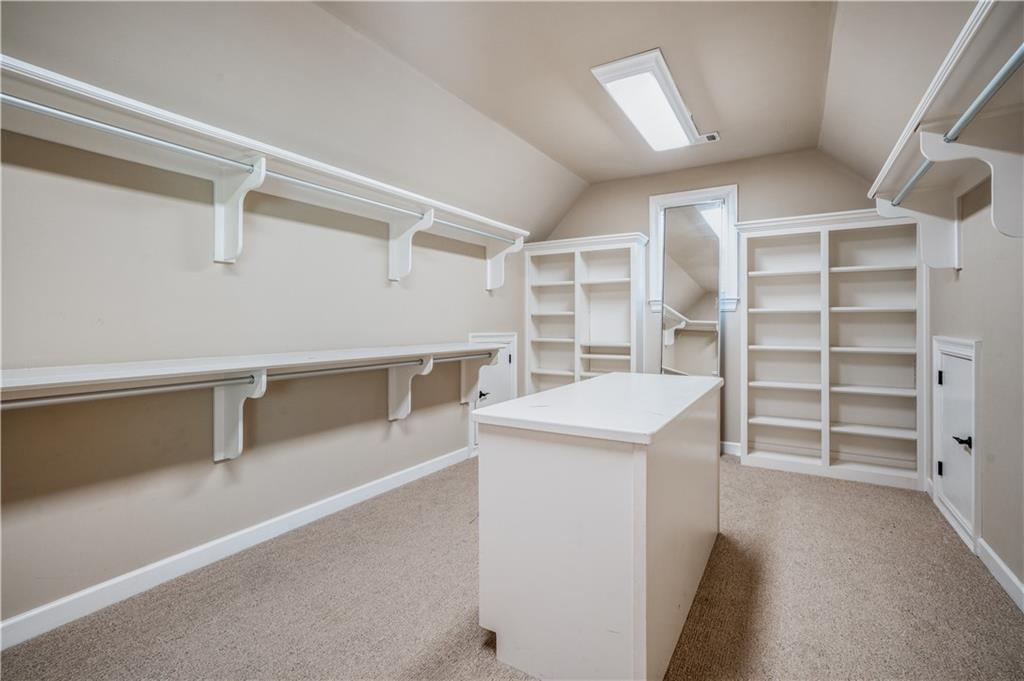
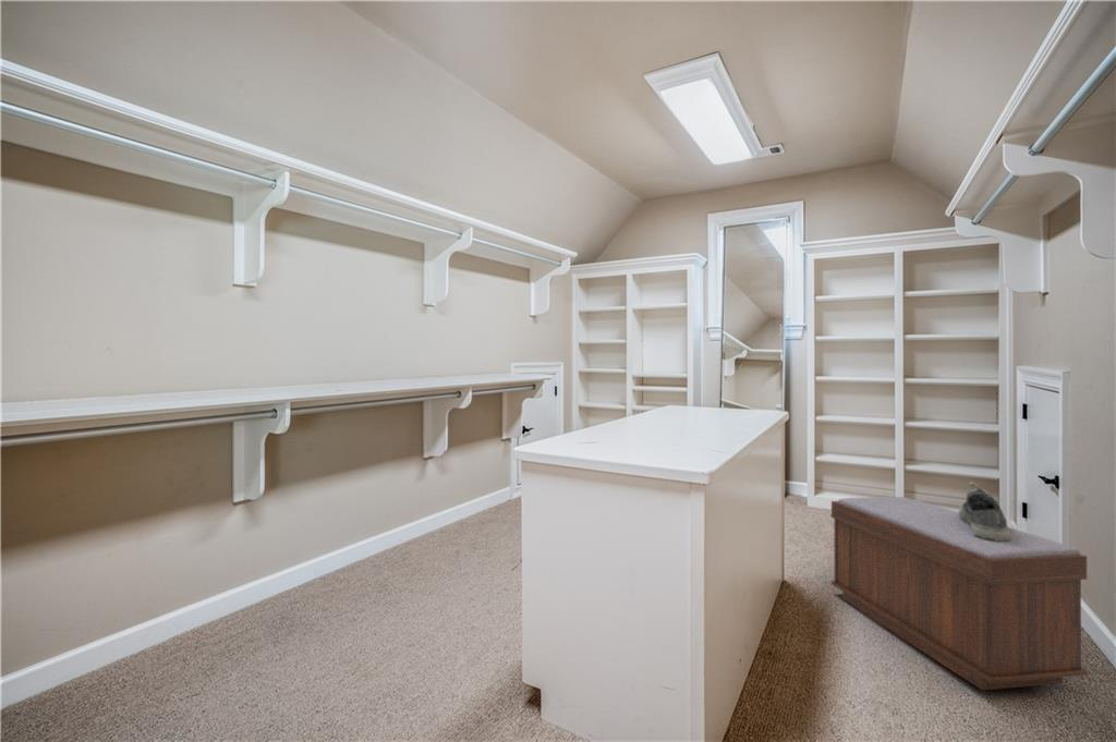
+ shoe [958,482,1011,540]
+ bench [830,496,1089,692]
